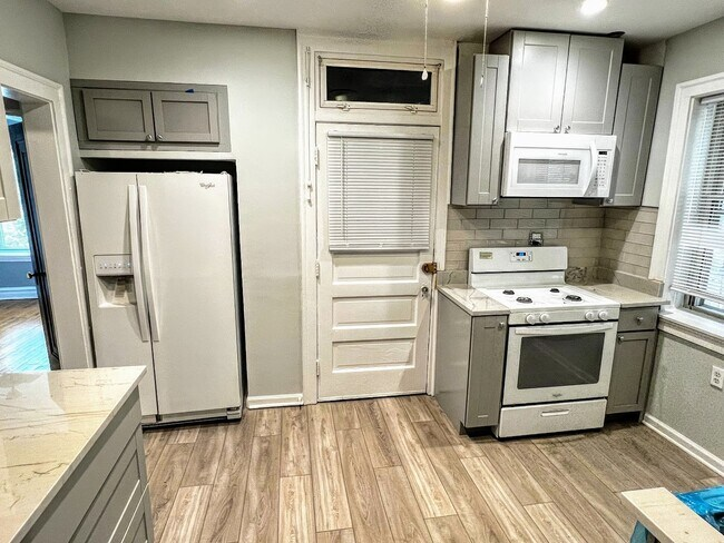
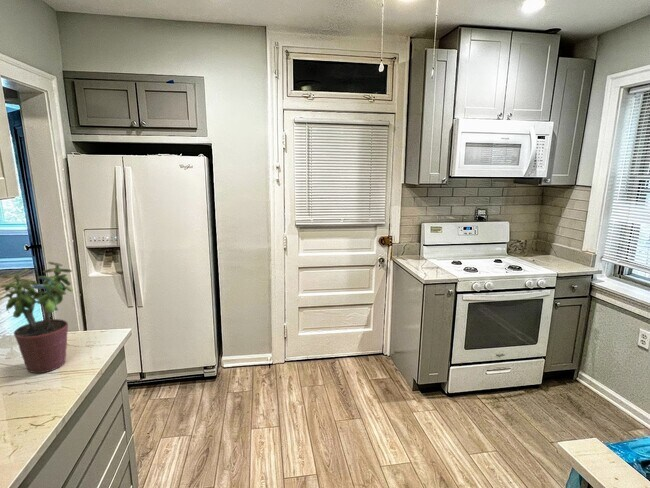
+ potted plant [0,261,74,374]
